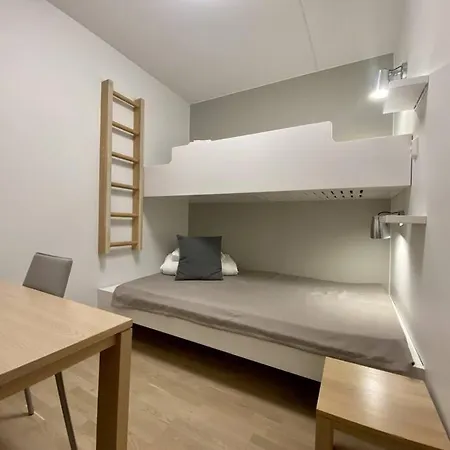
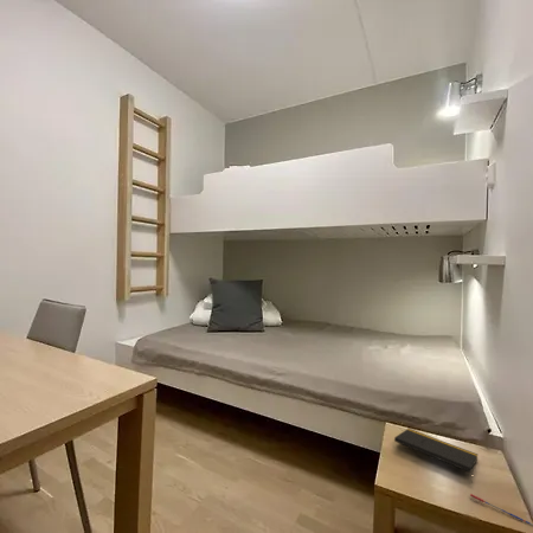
+ notepad [393,428,479,483]
+ pen [469,493,533,526]
